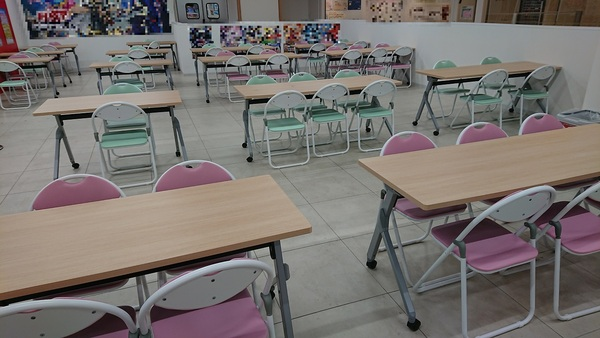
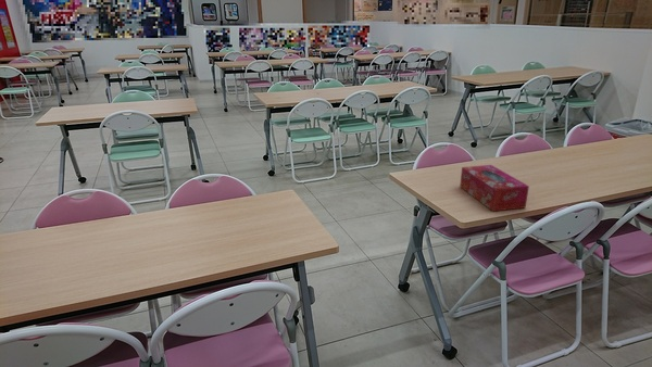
+ tissue box [459,164,530,213]
